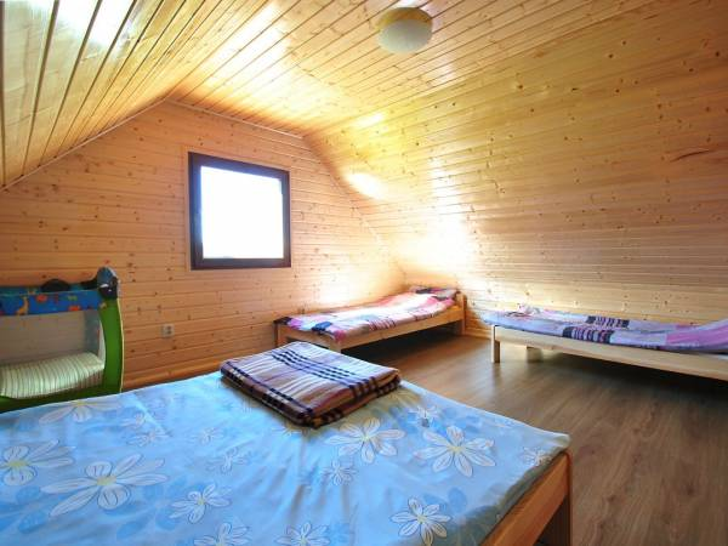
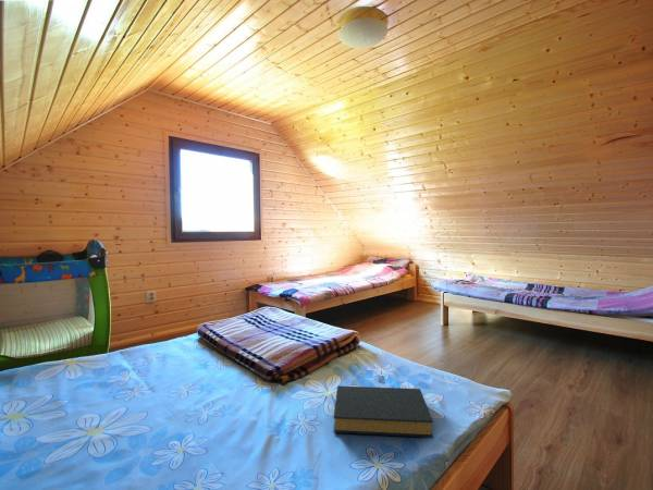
+ hardback book [333,384,434,439]
